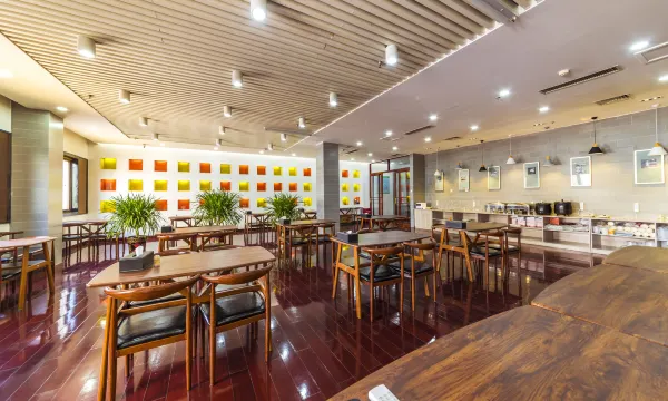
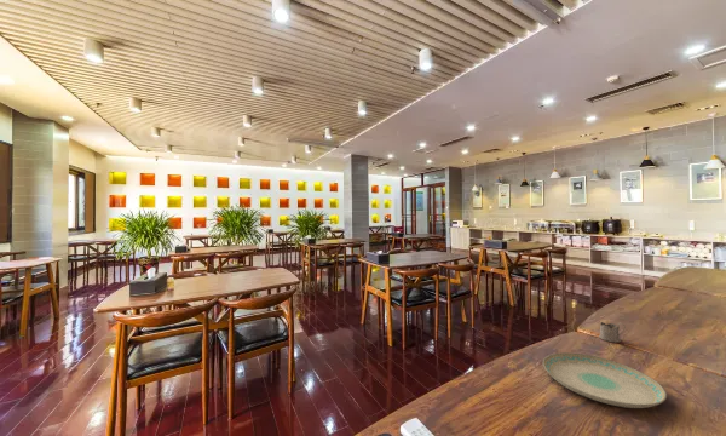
+ plate [542,351,668,409]
+ tea glass holder [598,321,627,343]
